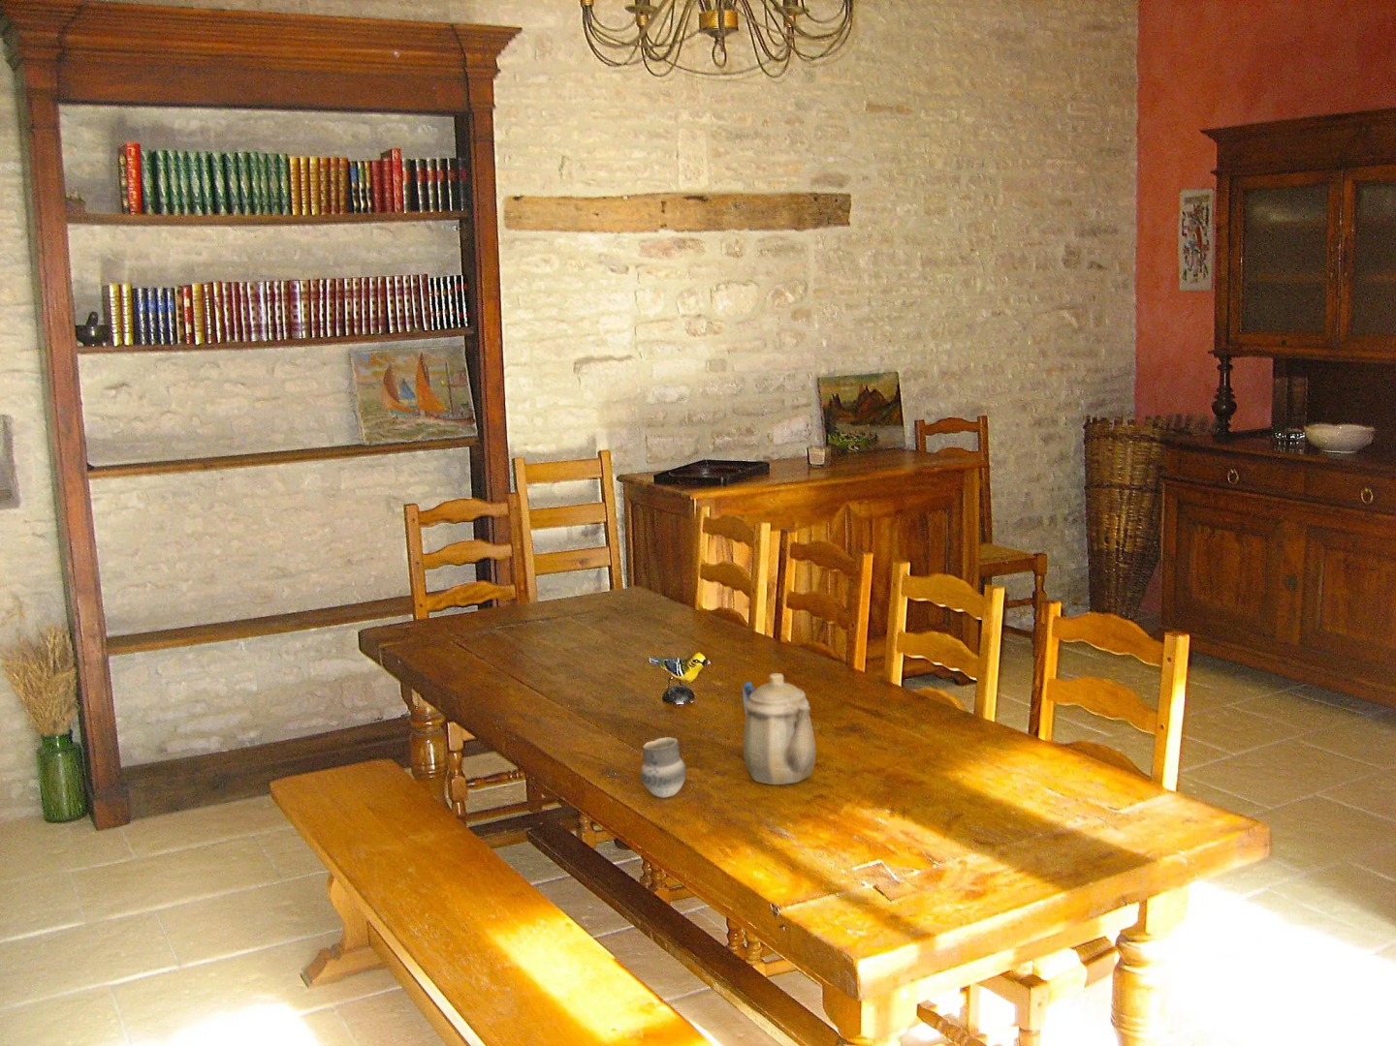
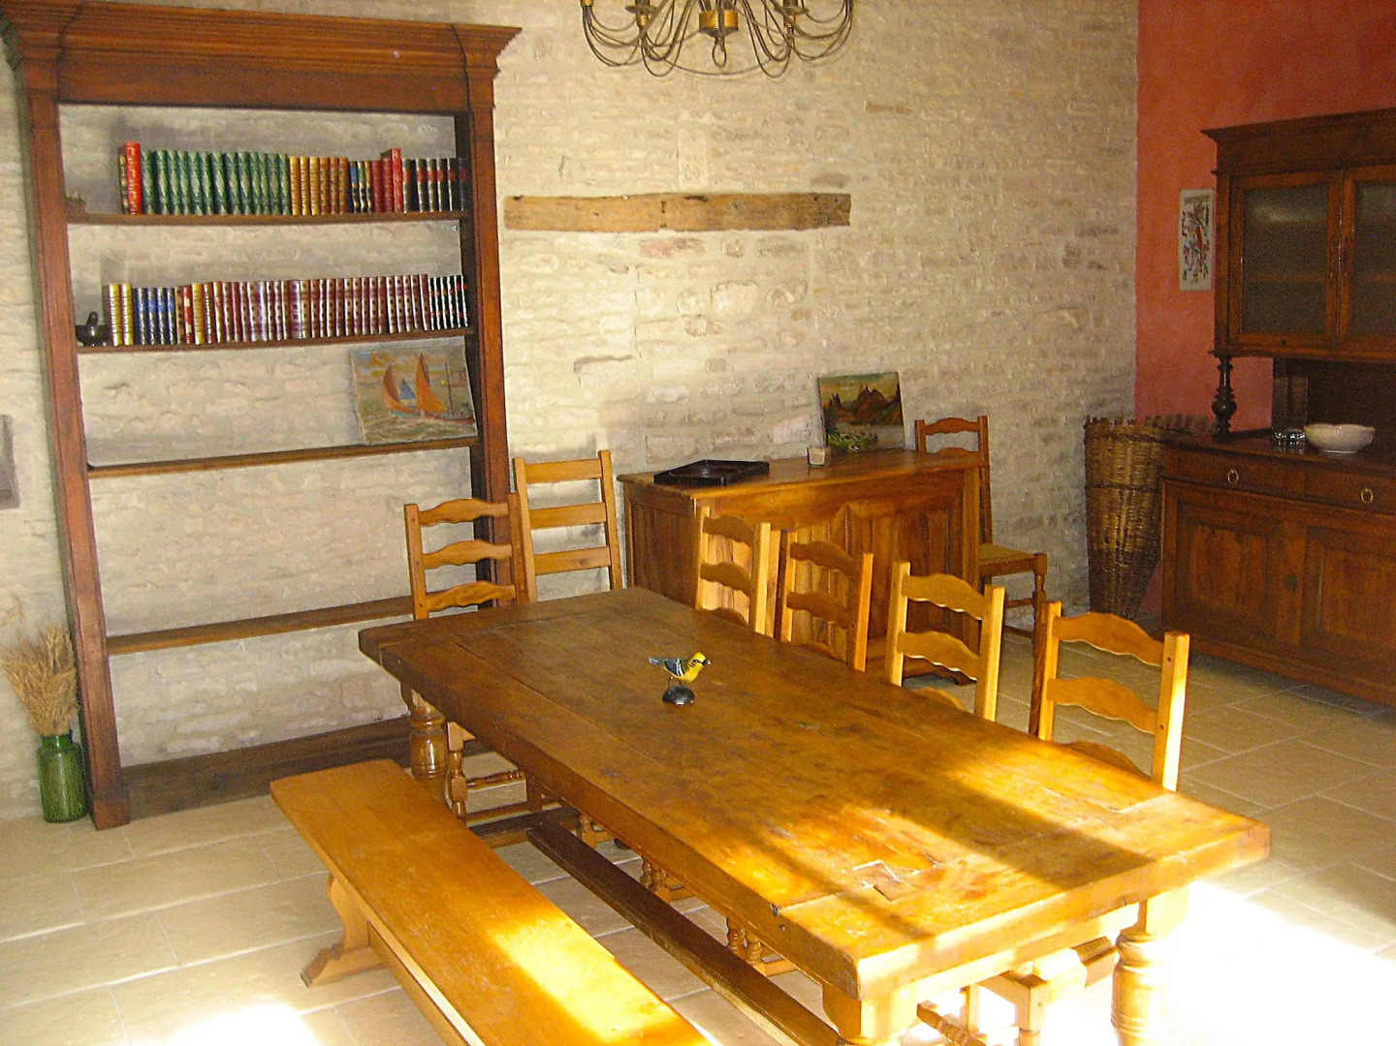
- teapot [742,672,817,786]
- cup [640,736,687,798]
